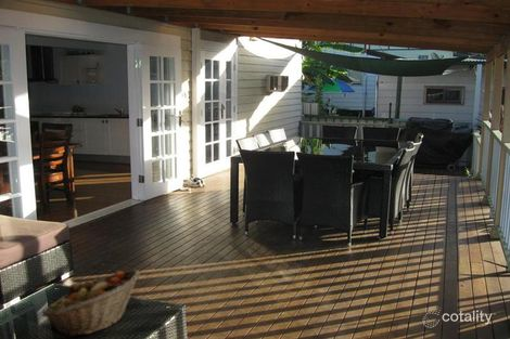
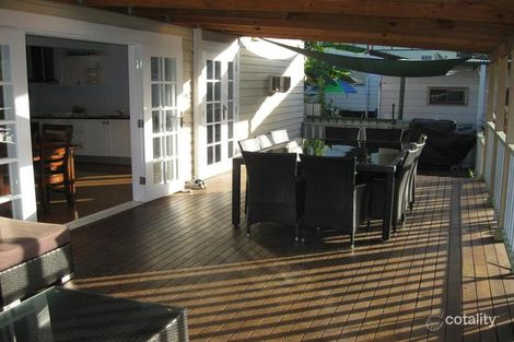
- fruit basket [40,269,141,337]
